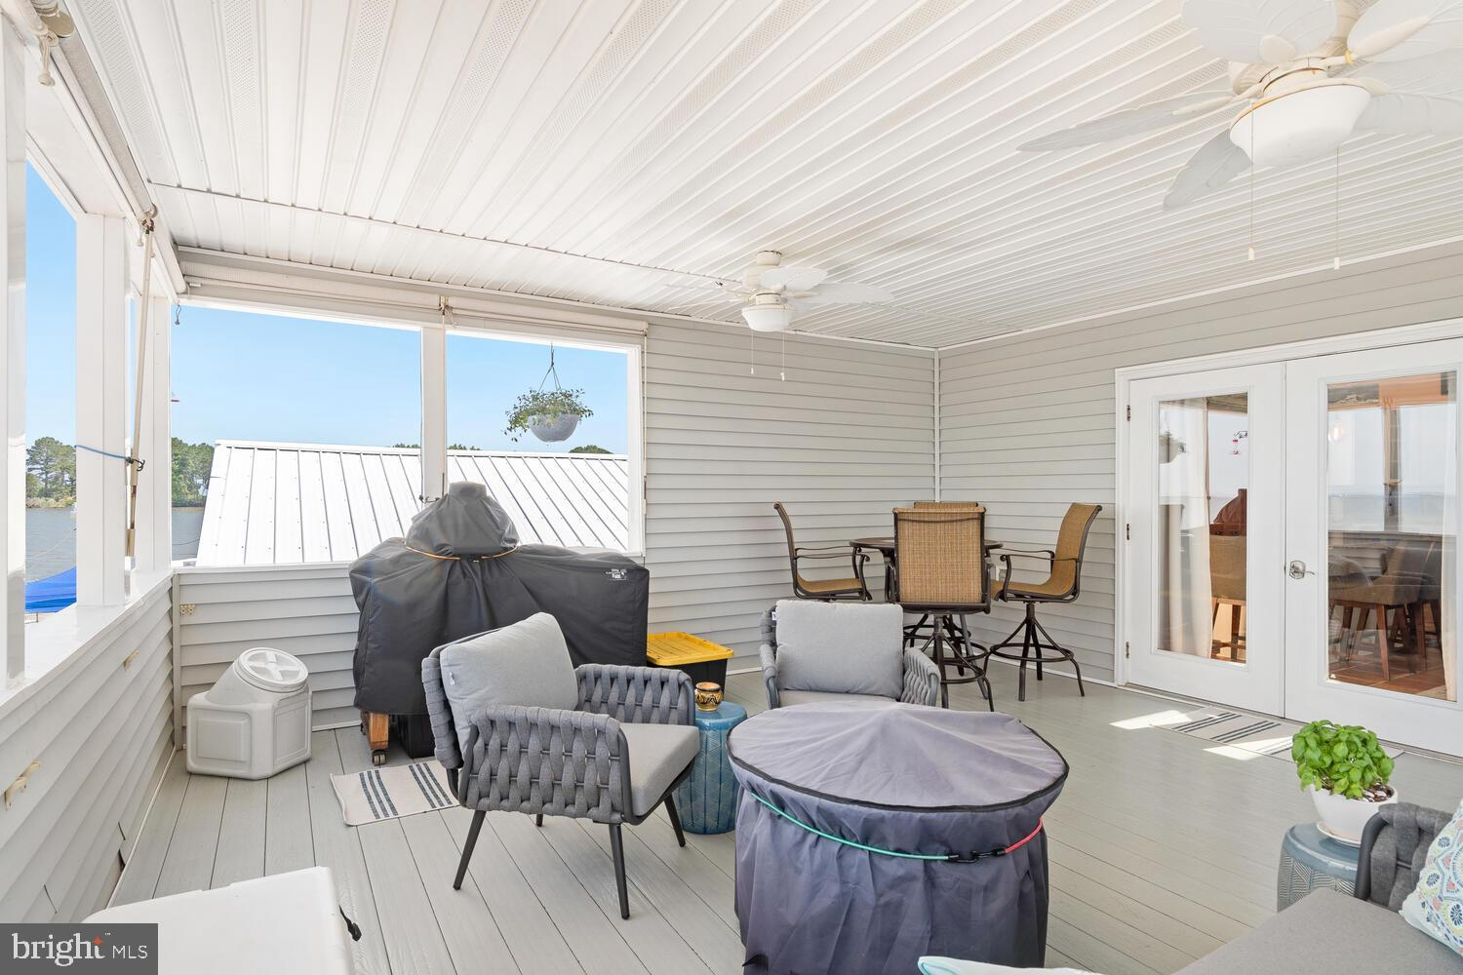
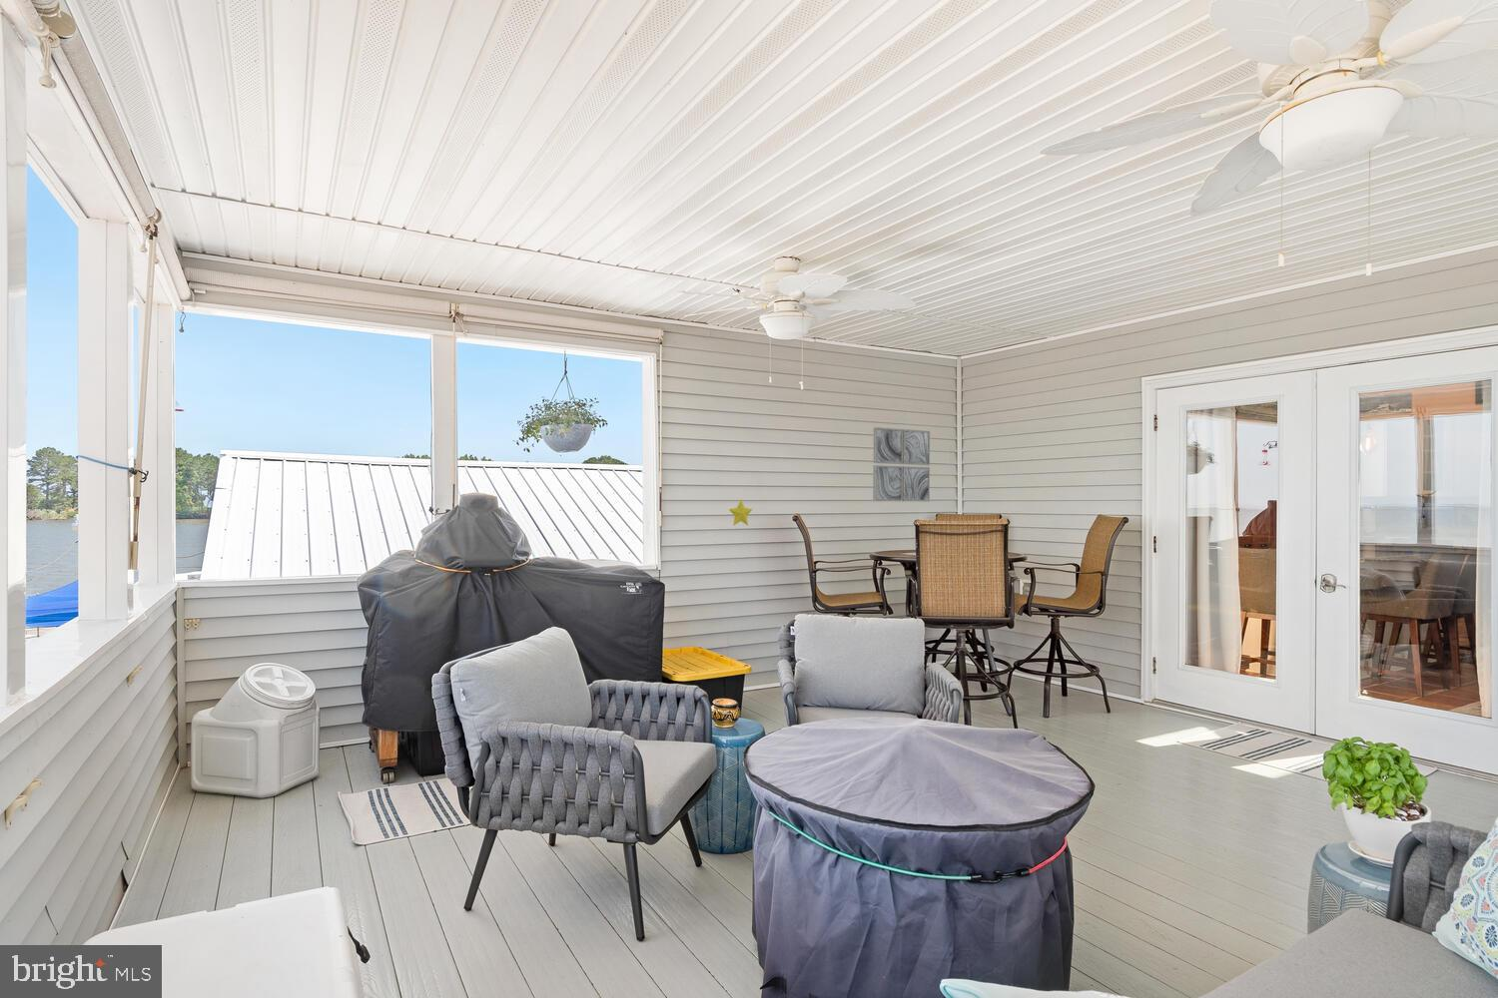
+ decorative star [728,499,753,527]
+ wall art [872,427,931,502]
